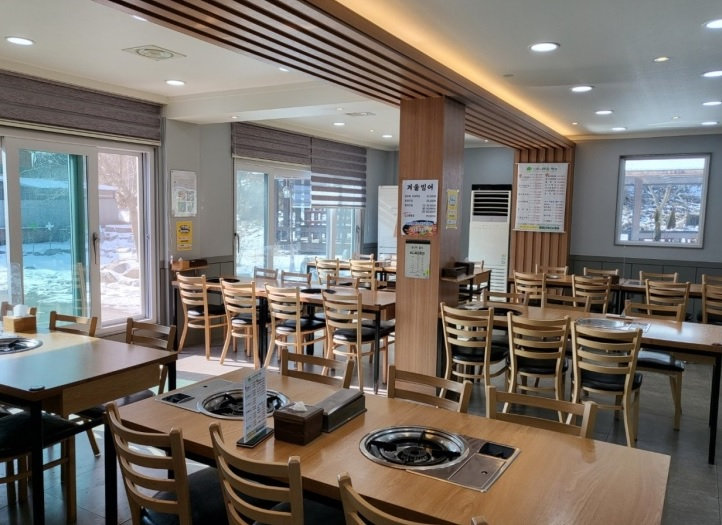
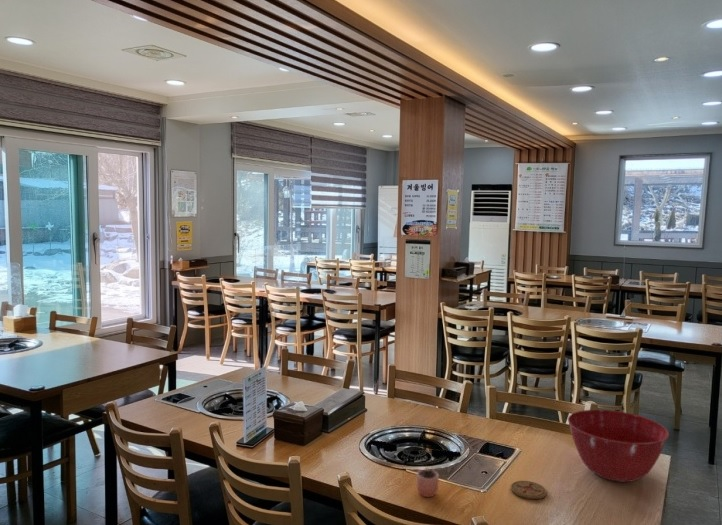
+ coaster [510,480,548,500]
+ cocoa [416,457,440,498]
+ mixing bowl [567,409,670,483]
